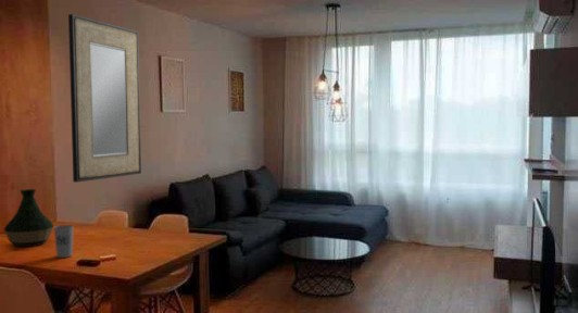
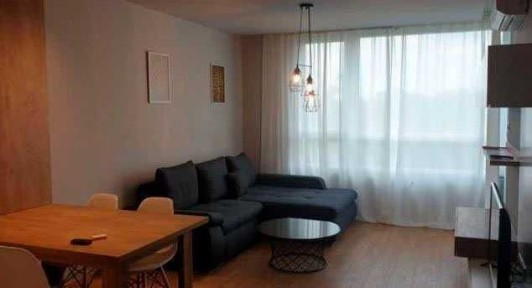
- vase [3,188,54,248]
- home mirror [67,13,142,184]
- cup [53,224,75,259]
